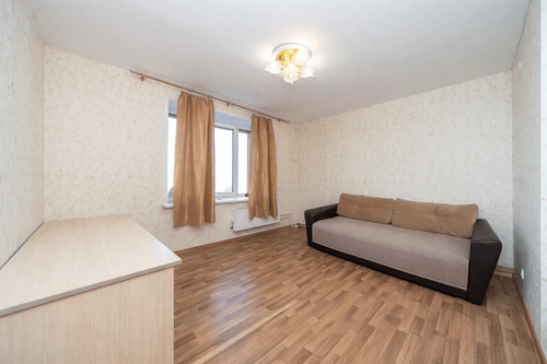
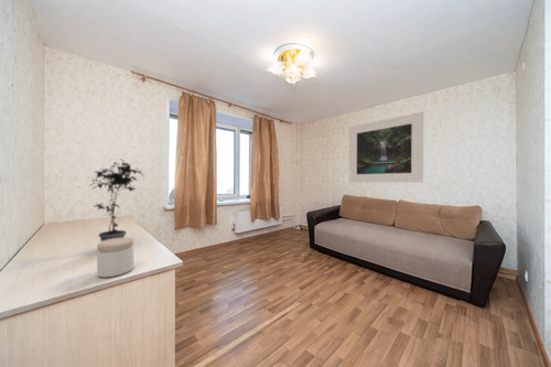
+ jar [96,237,134,278]
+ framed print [348,111,424,183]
+ potted plant [88,158,145,241]
